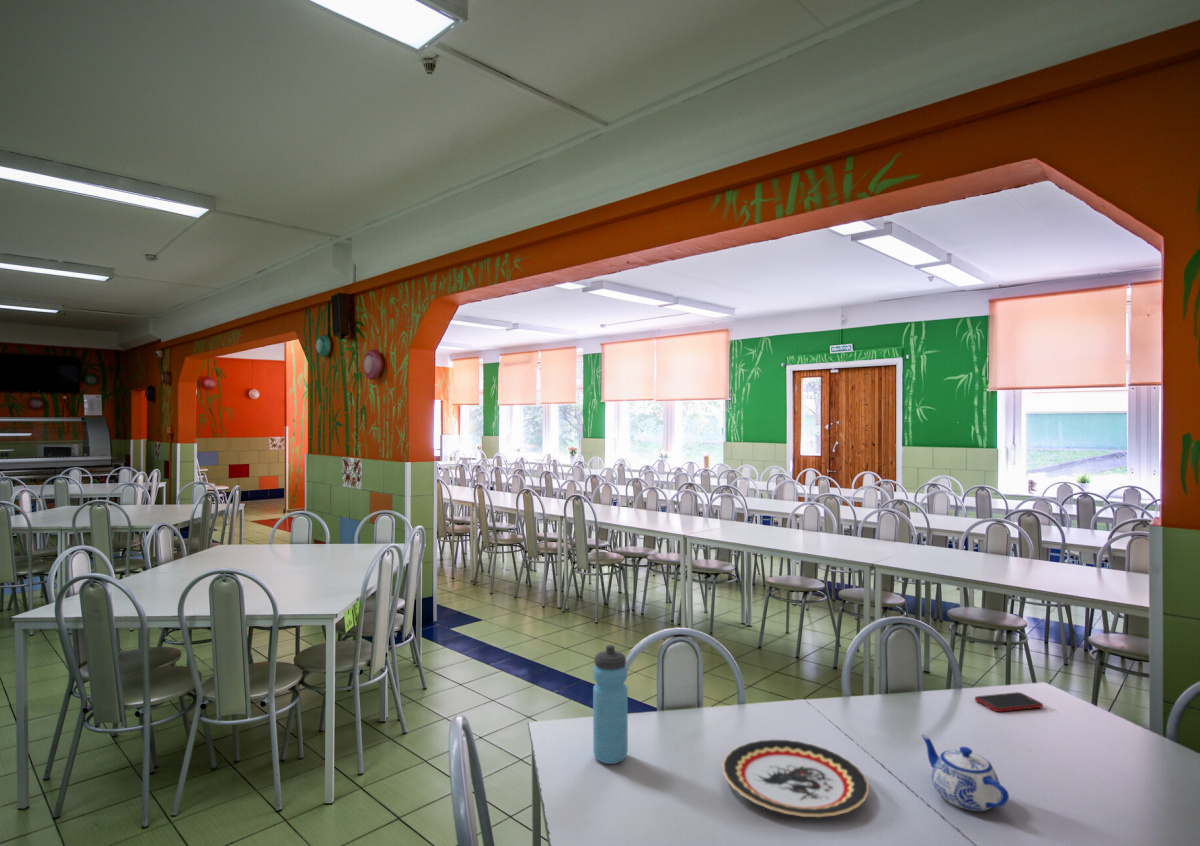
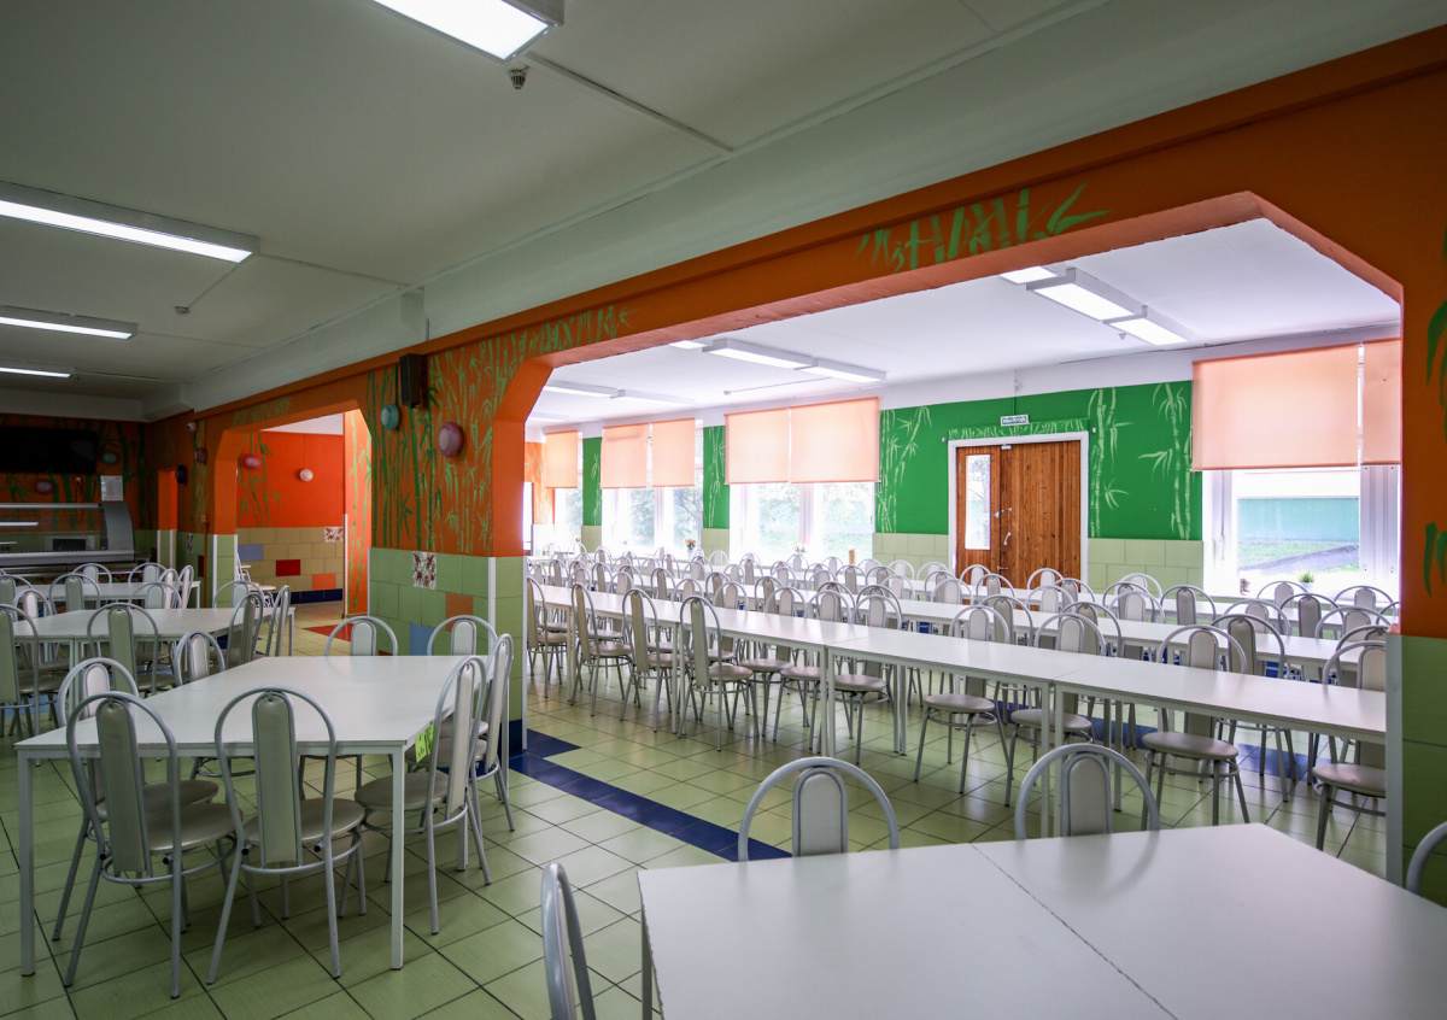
- plate [721,739,870,818]
- teapot [920,734,1010,812]
- water bottle [592,644,629,765]
- cell phone [974,691,1044,713]
